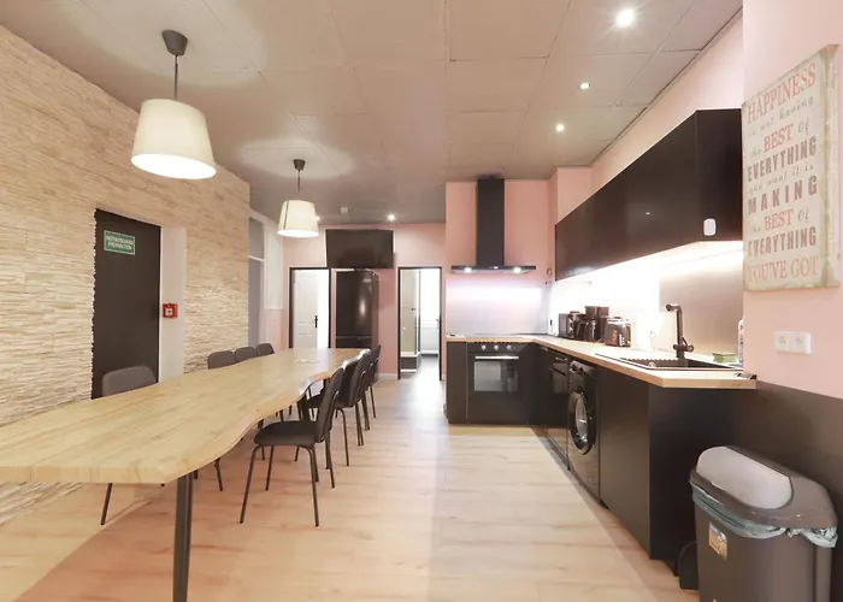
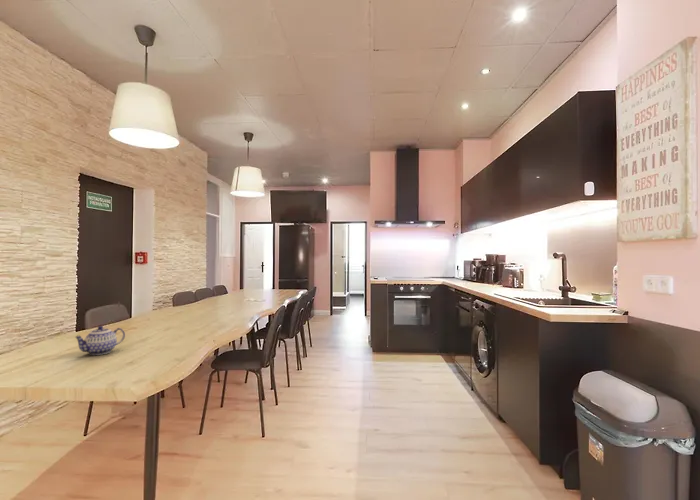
+ teapot [74,325,126,356]
